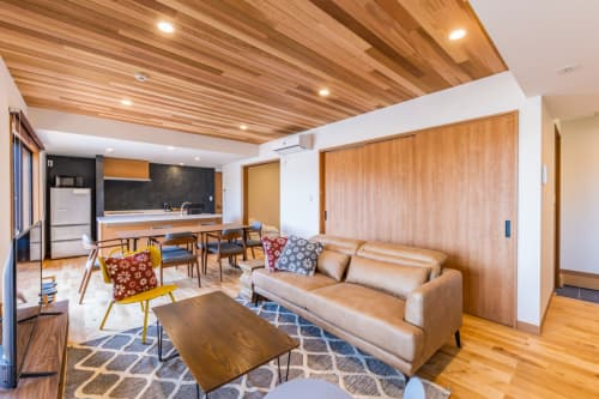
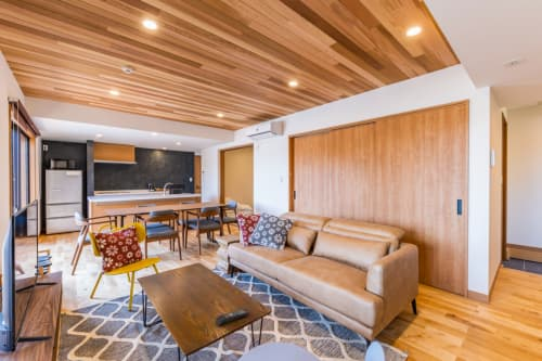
+ remote control [215,308,249,327]
